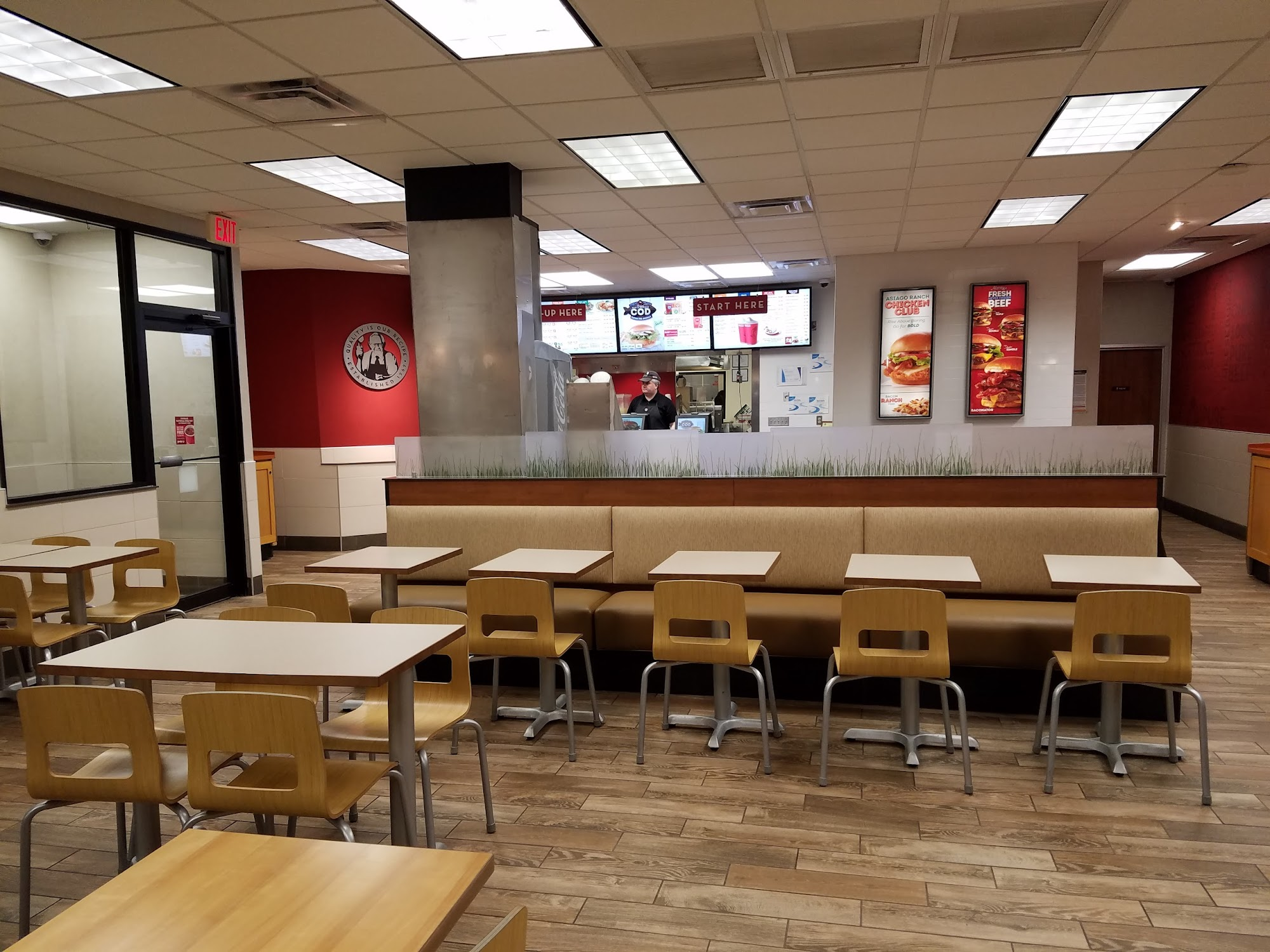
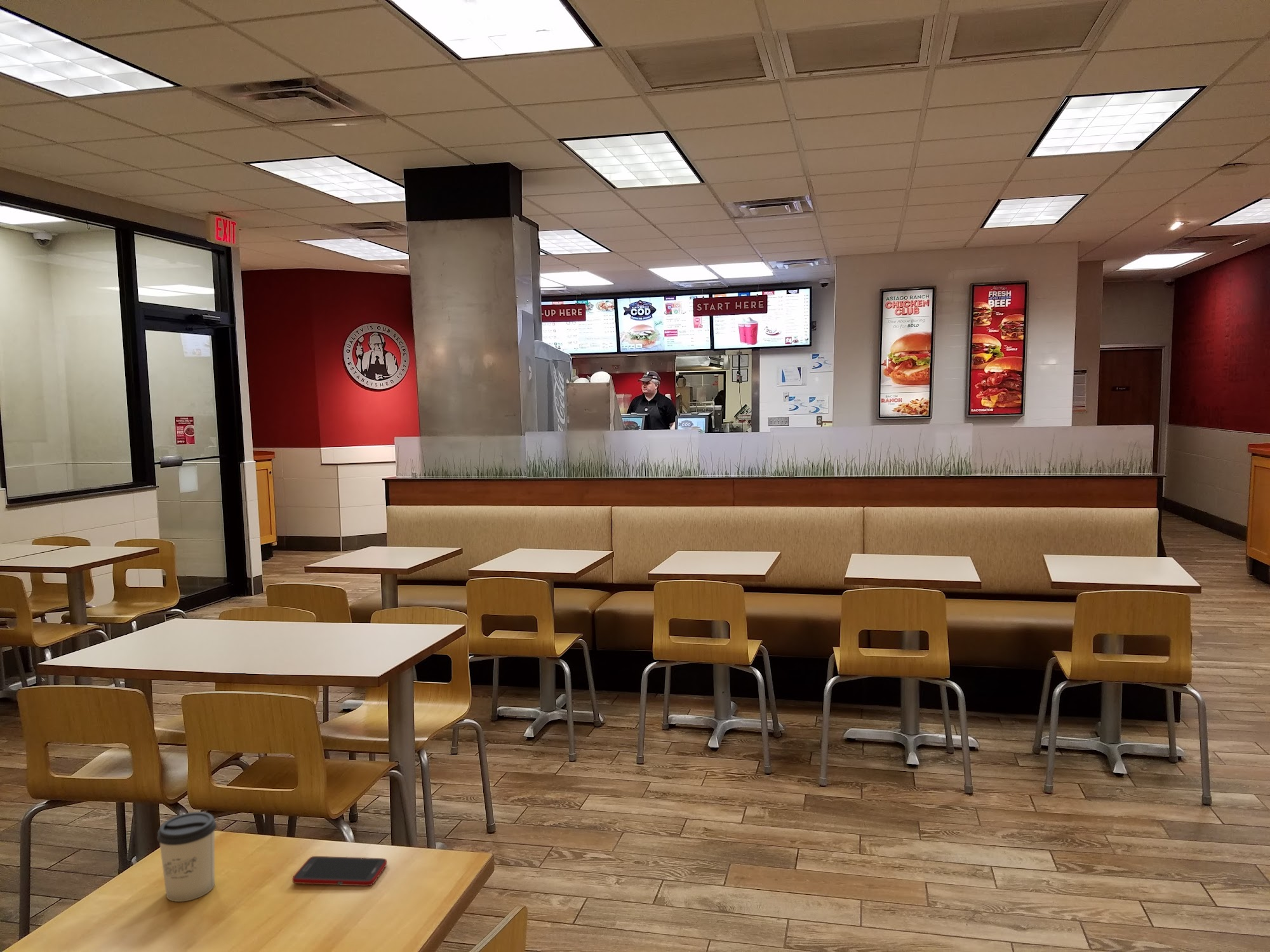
+ cup [156,811,217,902]
+ cell phone [291,856,387,887]
